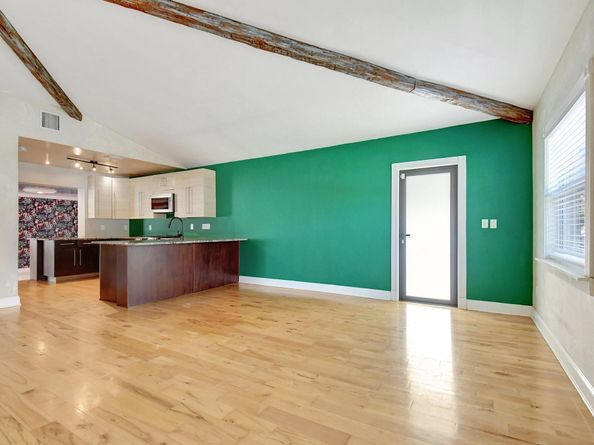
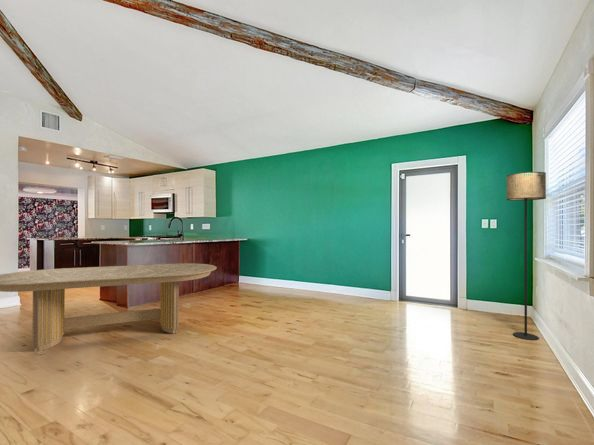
+ dining table [0,262,218,353]
+ floor lamp [506,171,547,341]
